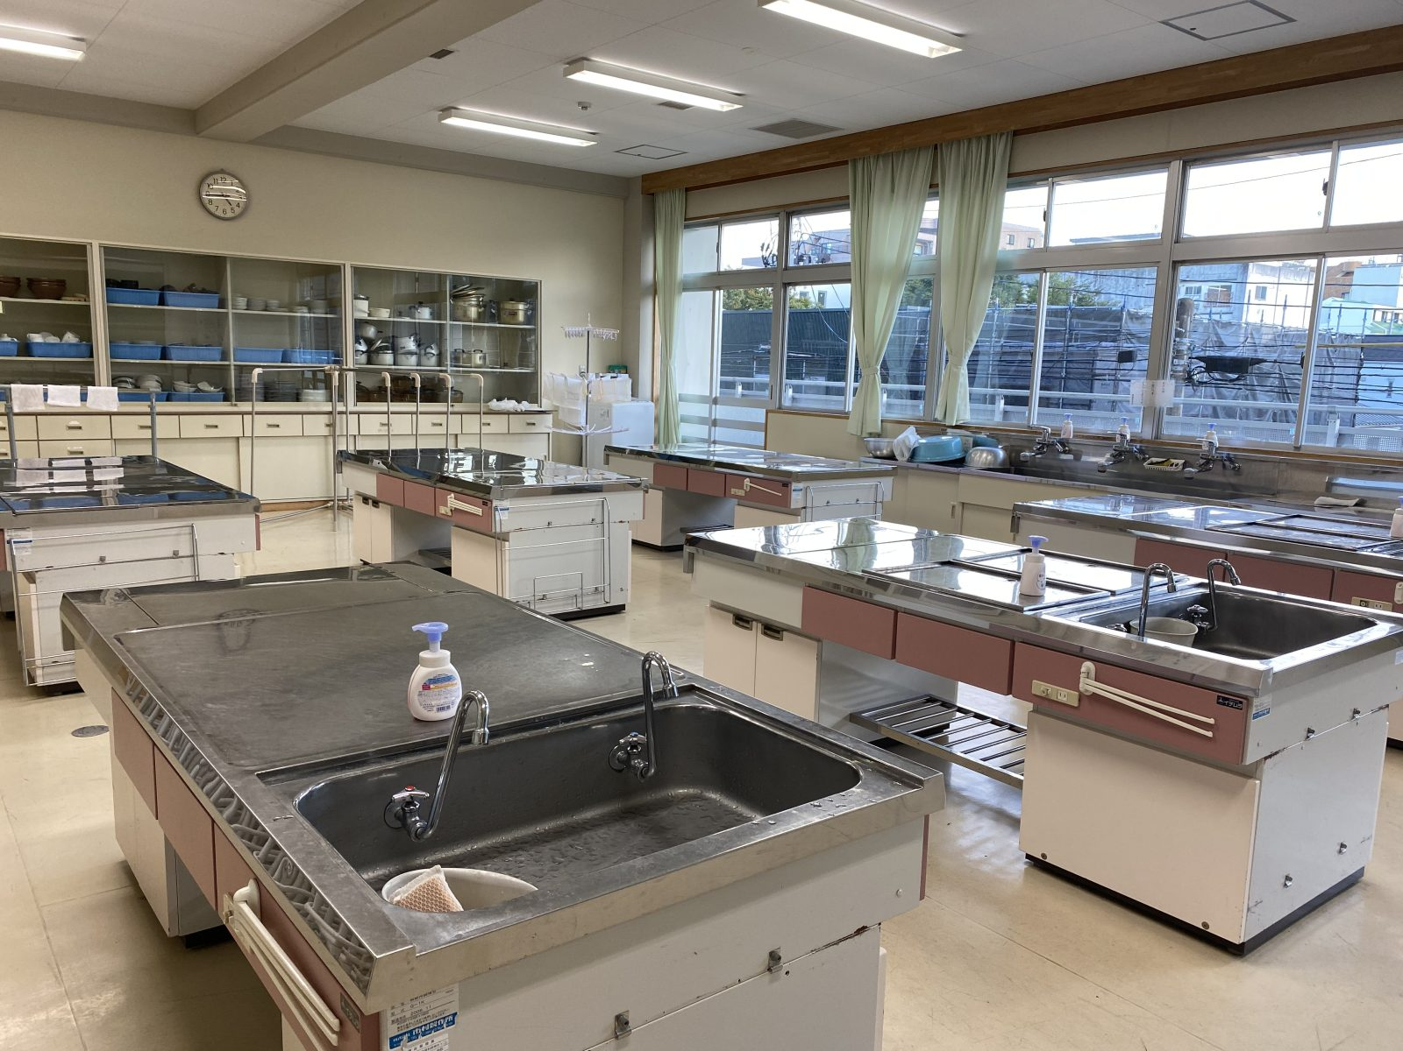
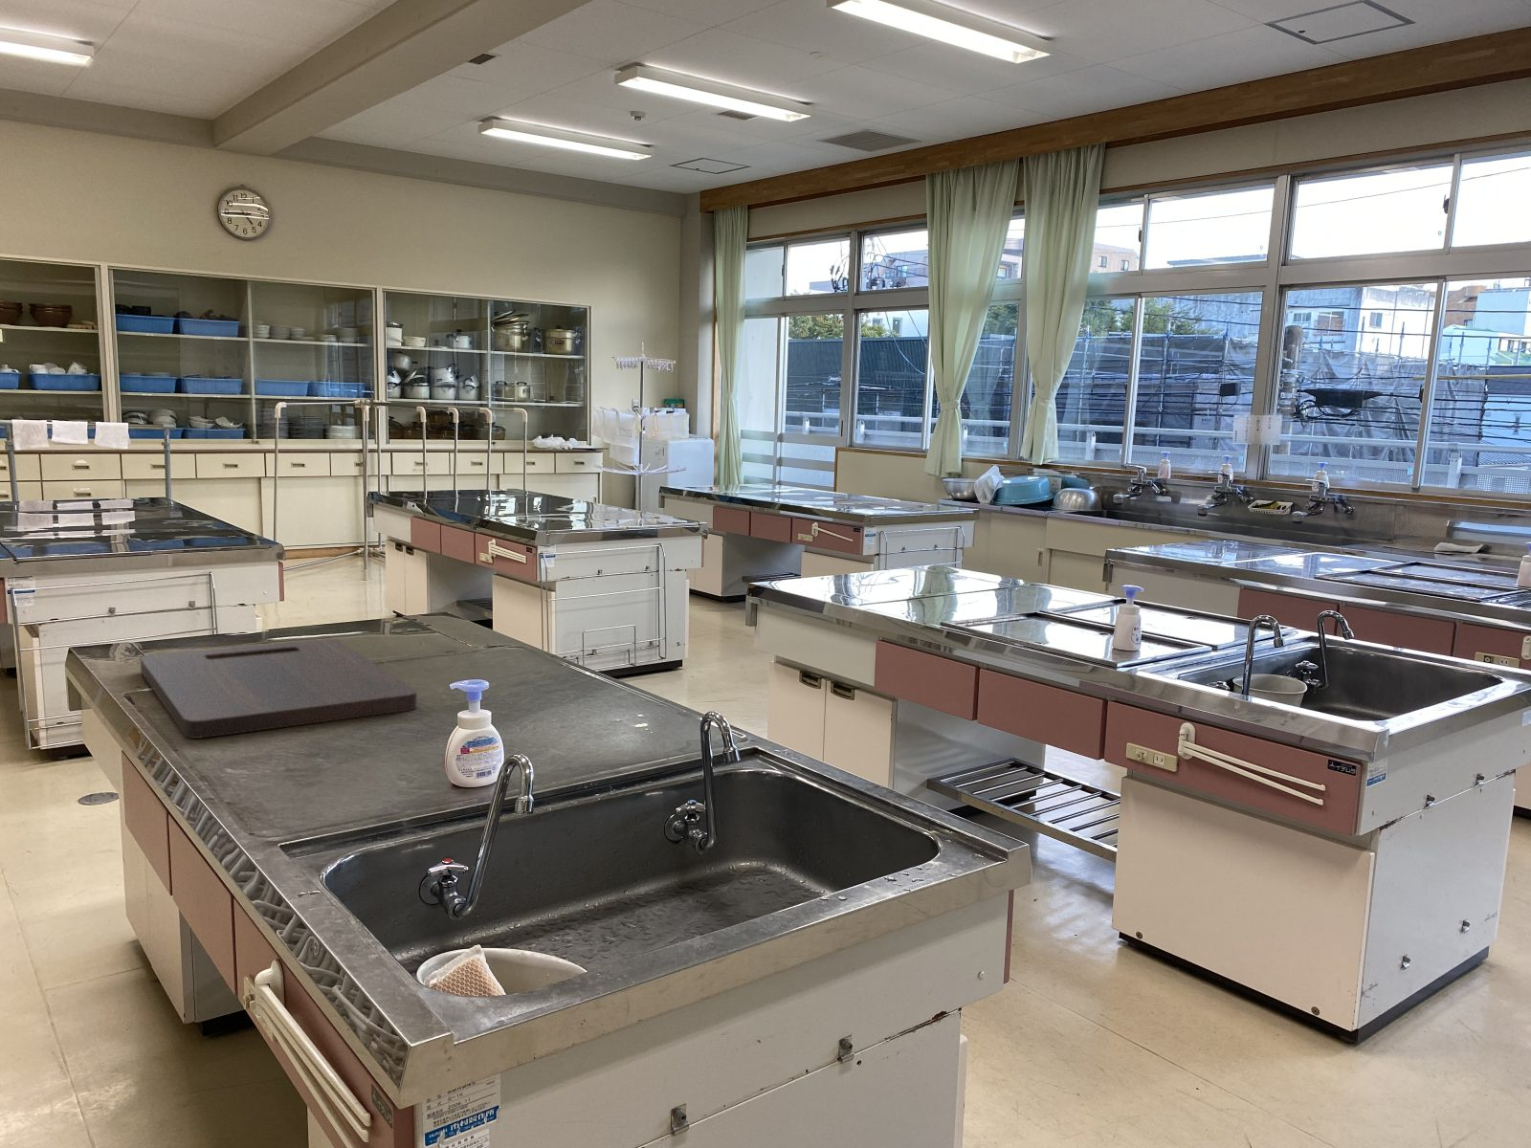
+ cutting board [140,638,418,739]
